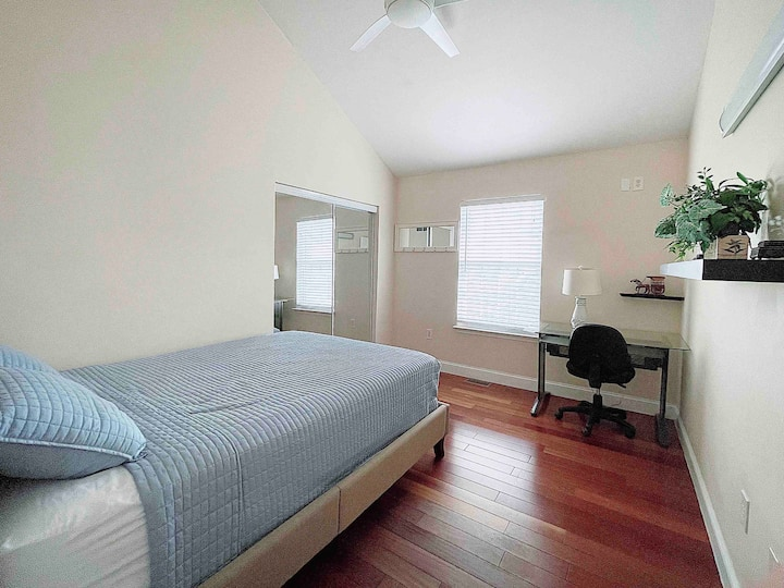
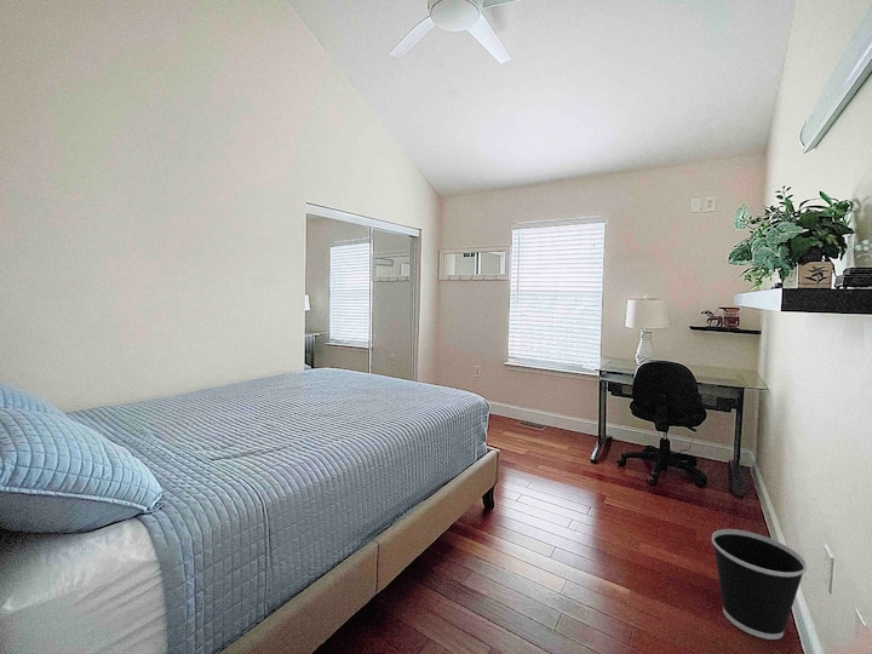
+ wastebasket [711,528,808,641]
